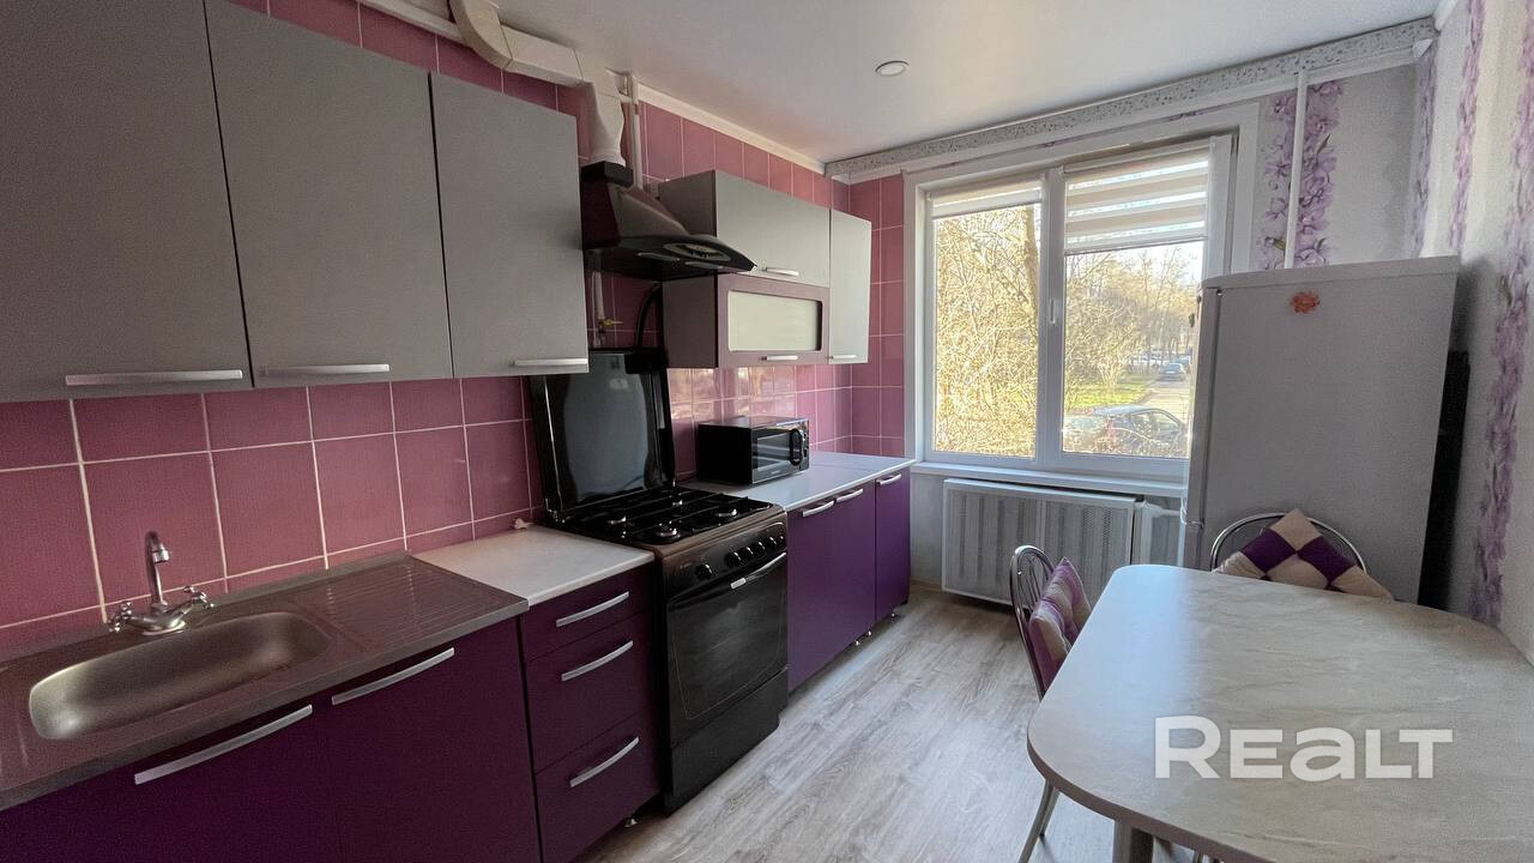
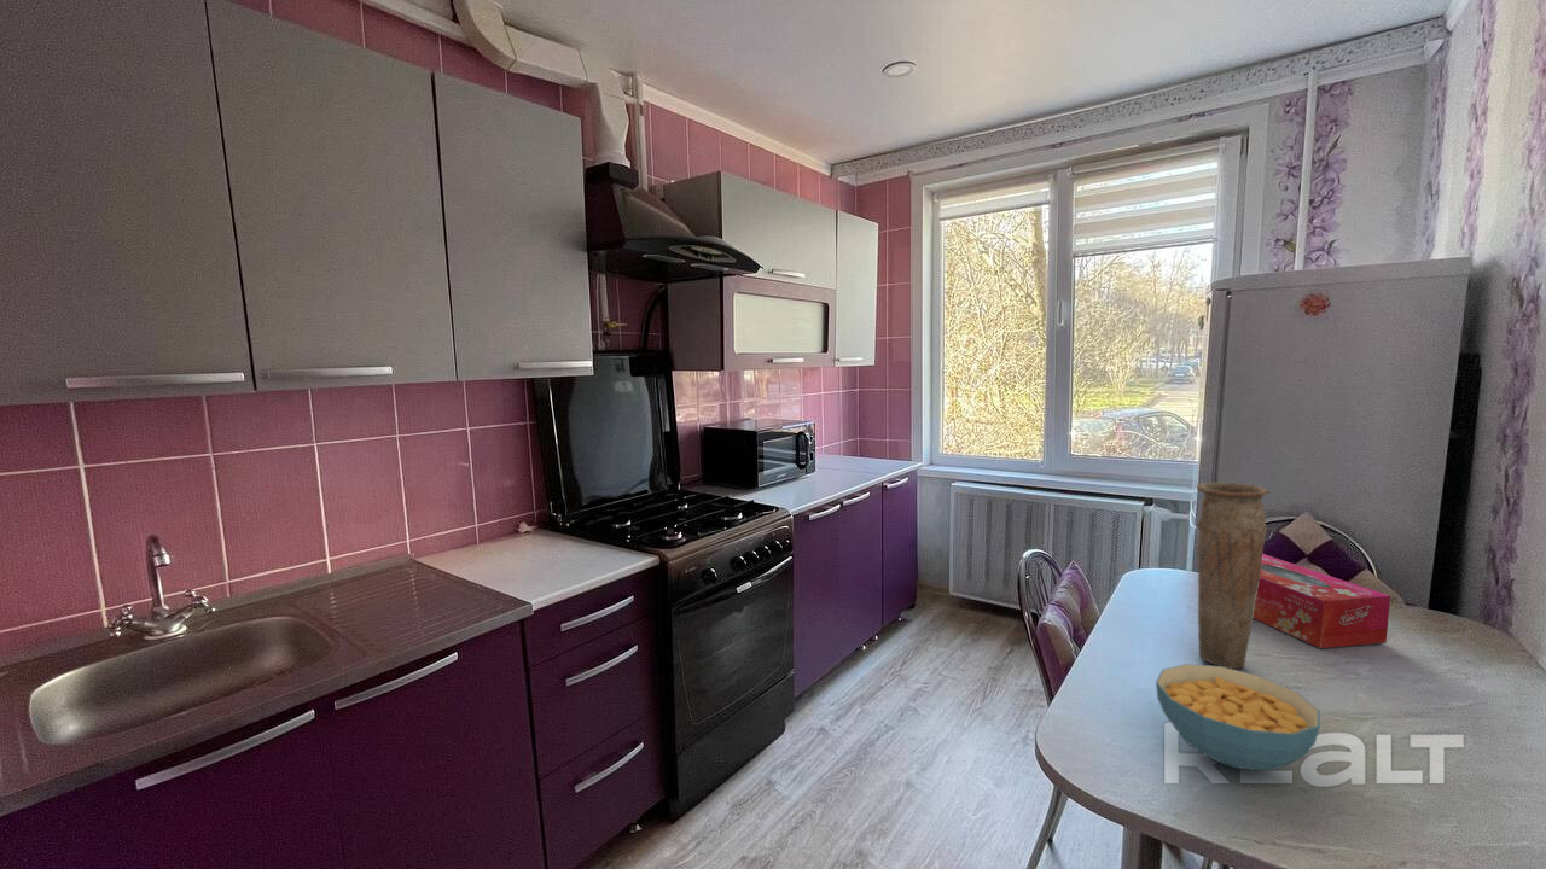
+ cereal bowl [1155,663,1321,771]
+ tissue box [1253,553,1391,649]
+ vase [1196,482,1271,670]
